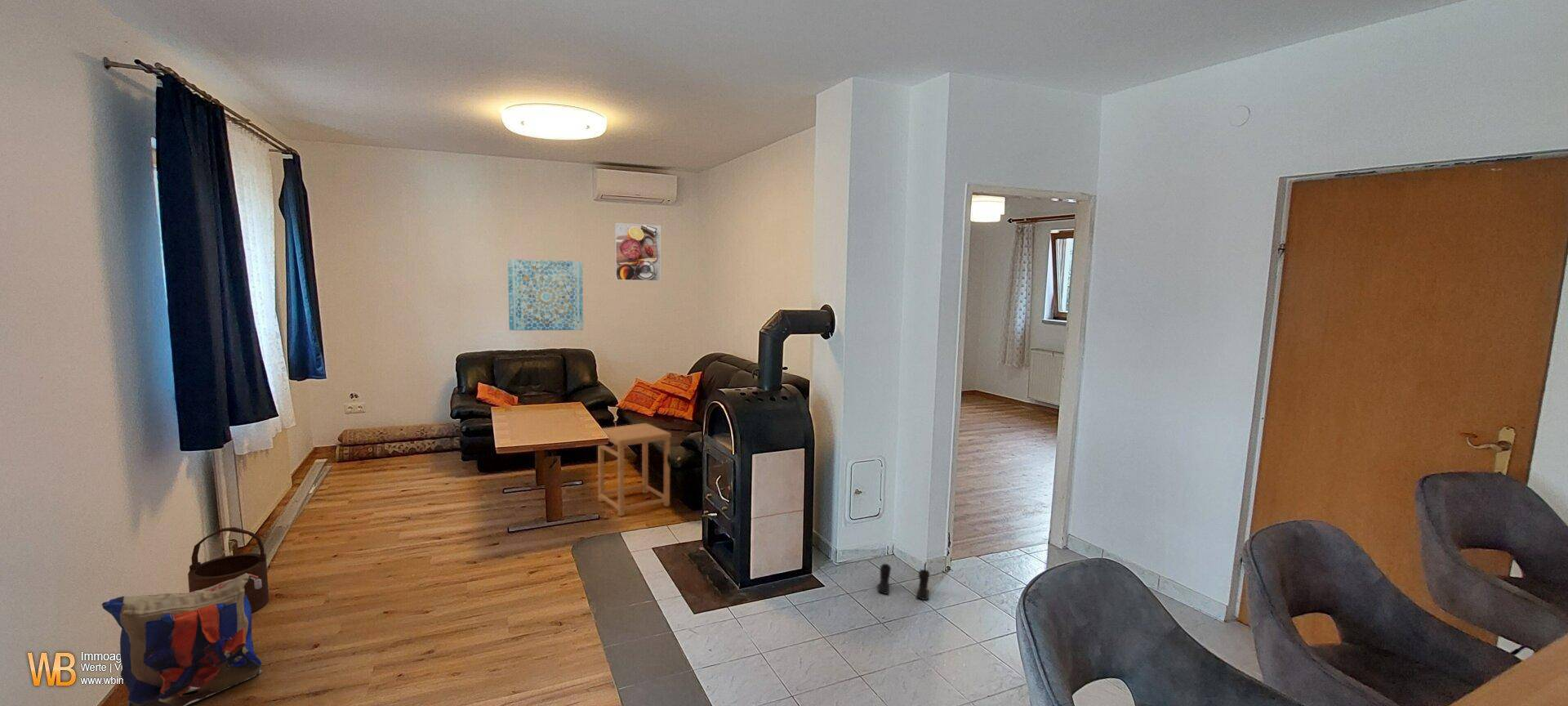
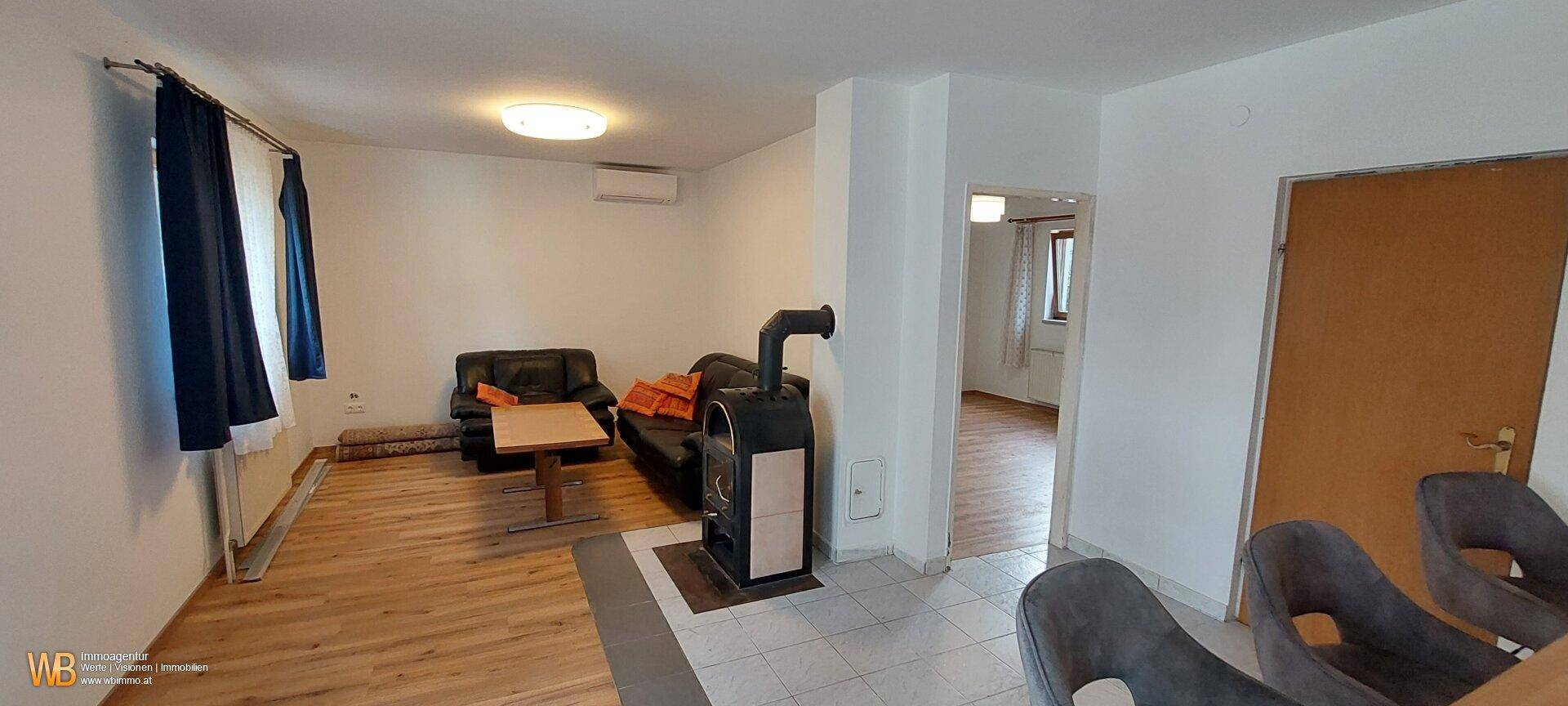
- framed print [614,222,662,282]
- wooden bucket [187,526,269,614]
- backpack [101,573,271,706]
- wall art [507,258,584,331]
- side table [597,422,672,517]
- boots [876,563,930,601]
